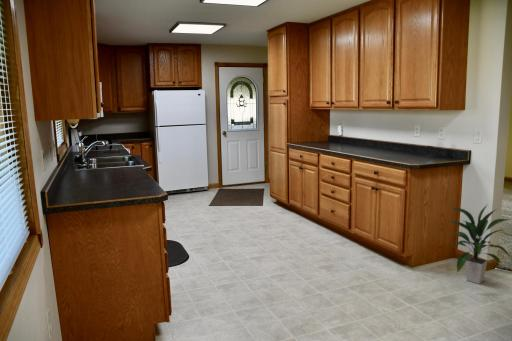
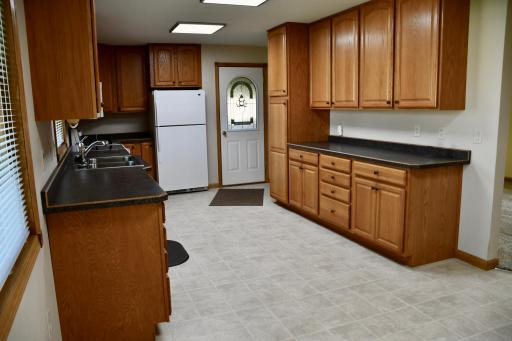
- indoor plant [446,204,512,285]
